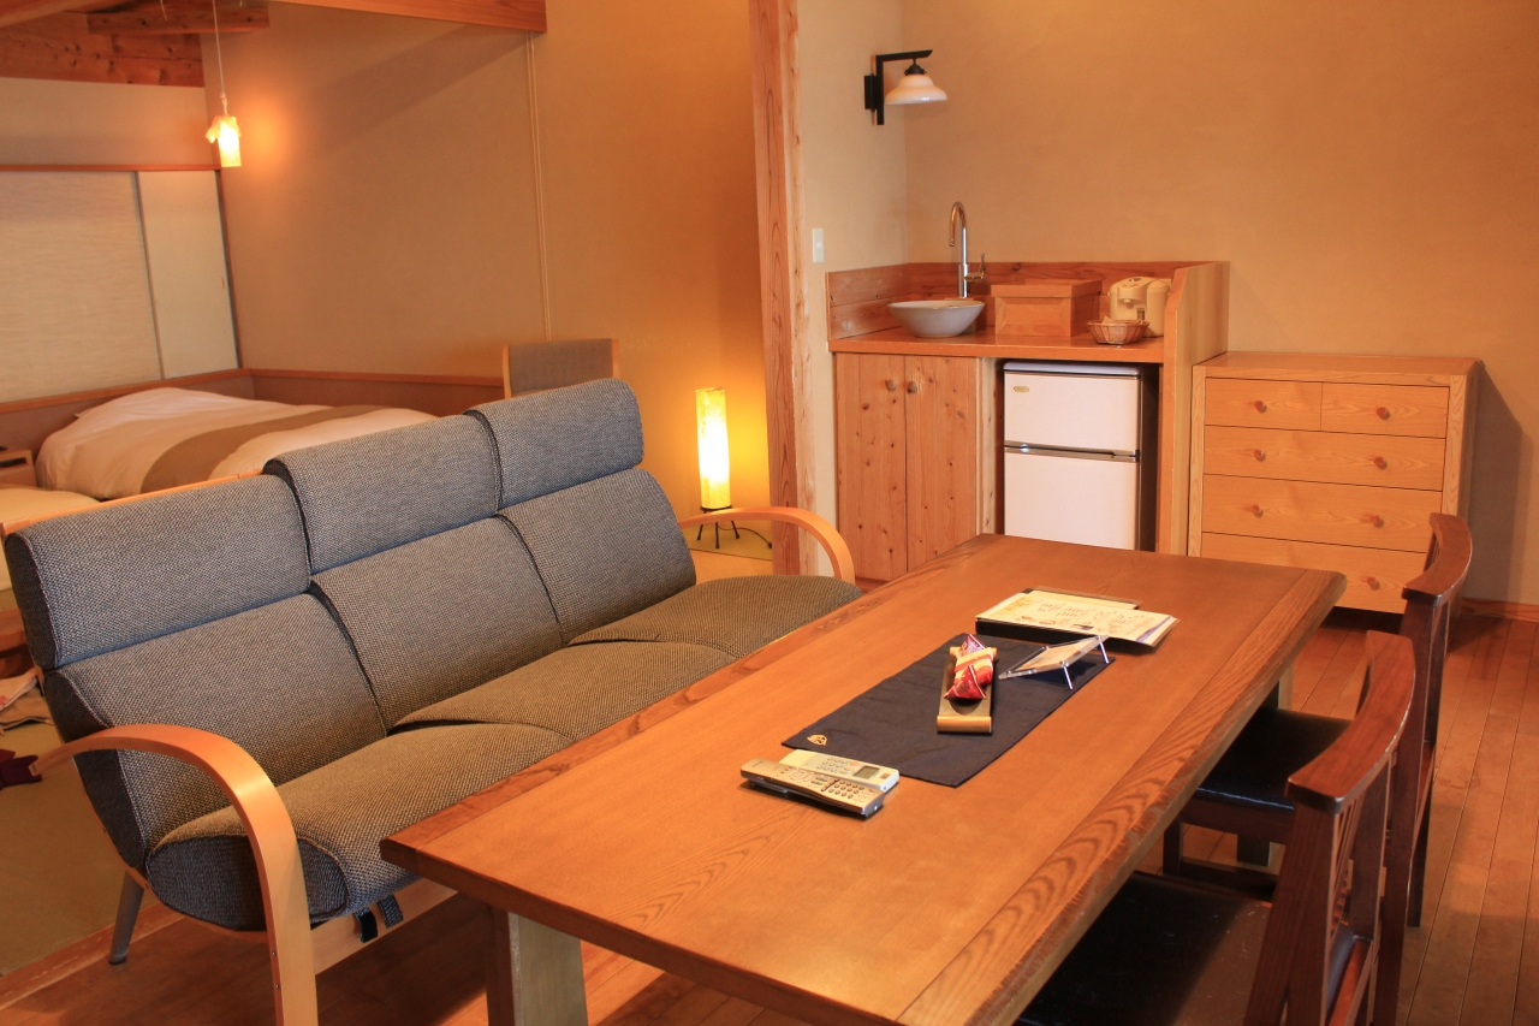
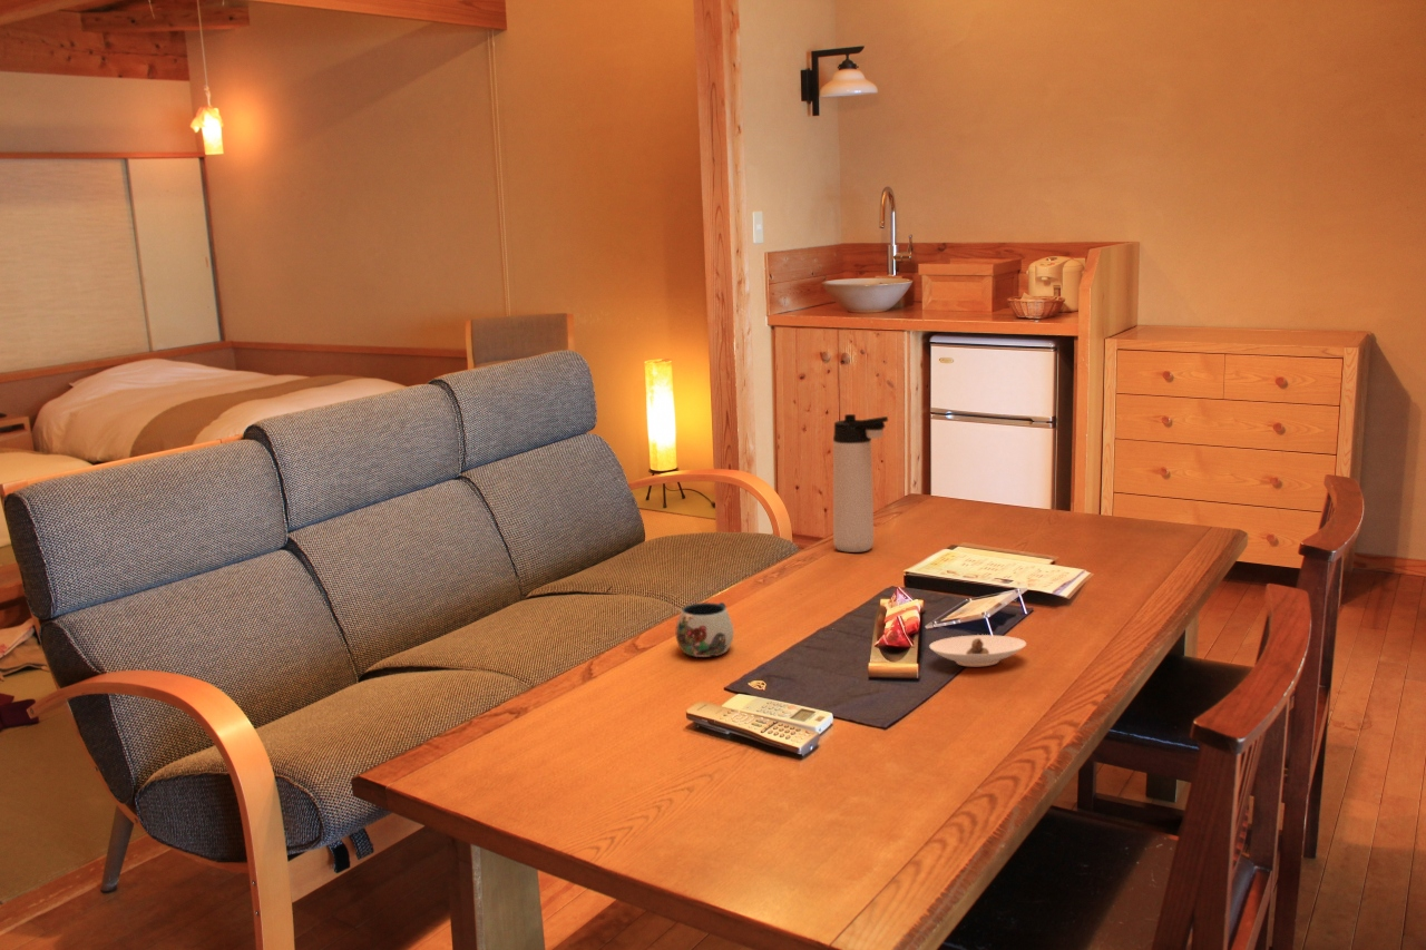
+ thermos bottle [832,413,889,554]
+ mug [675,601,735,658]
+ saucer [928,634,1027,667]
